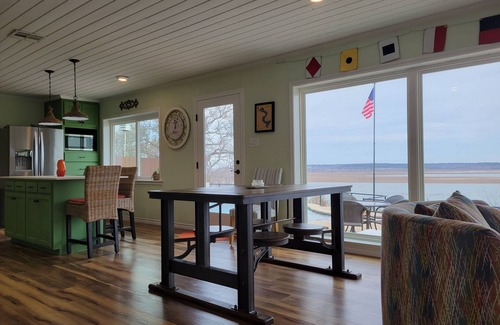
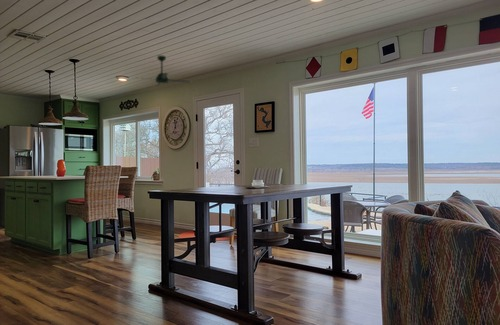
+ ceiling fan [131,54,191,87]
